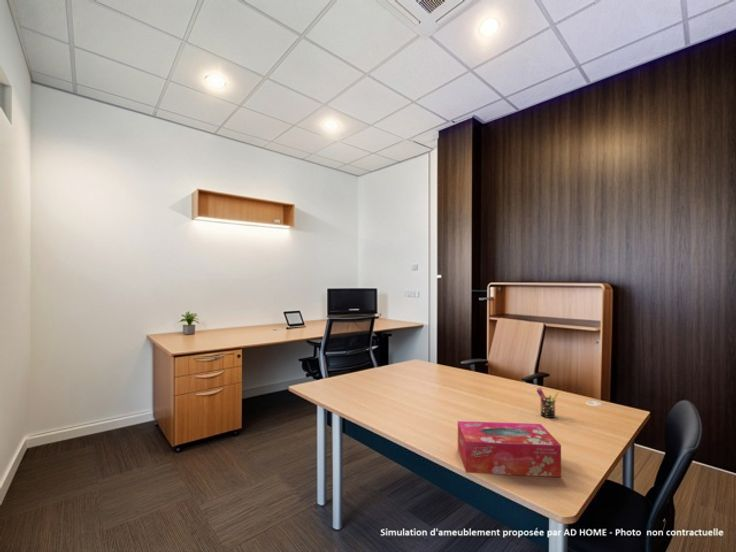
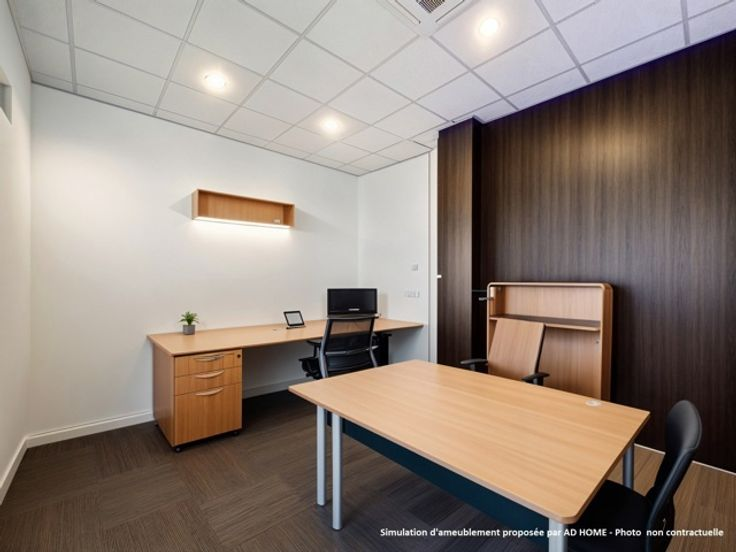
- pen holder [536,386,560,419]
- tissue box [457,420,562,478]
